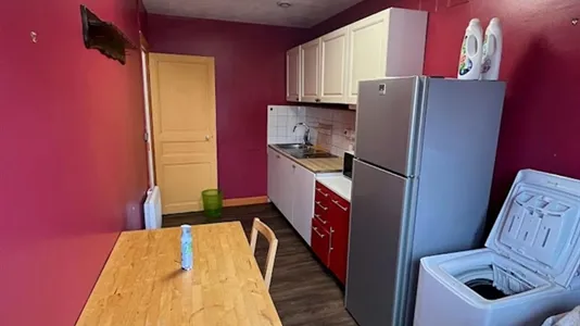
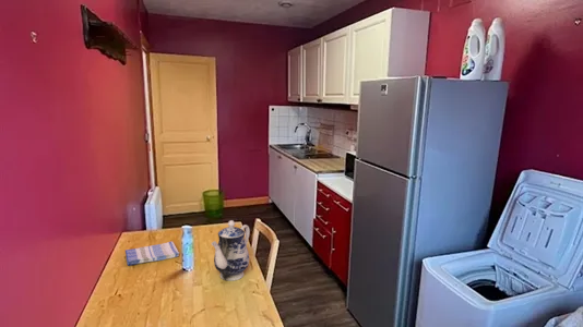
+ teapot [211,219,251,282]
+ dish towel [124,241,180,267]
